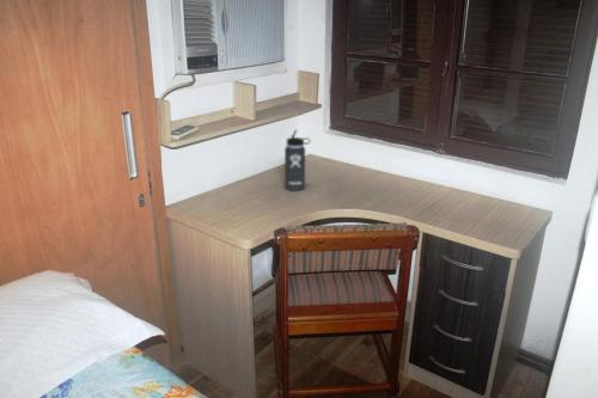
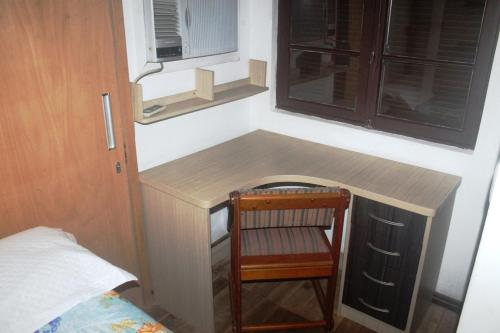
- thermos bottle [283,128,311,192]
